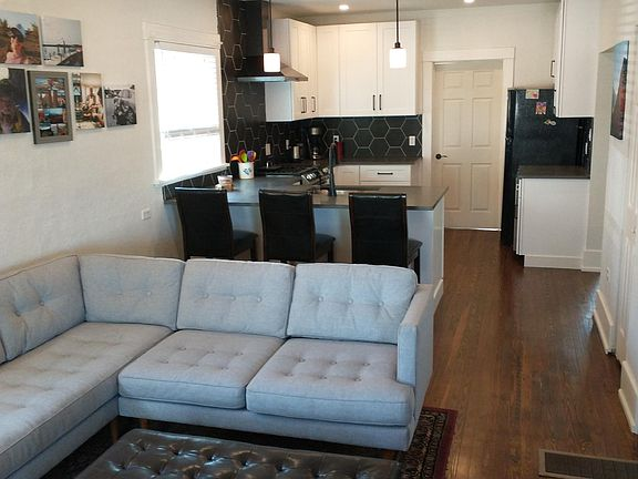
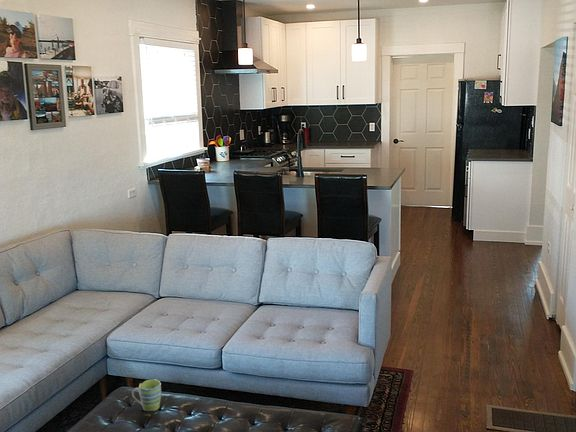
+ mug [131,379,162,412]
